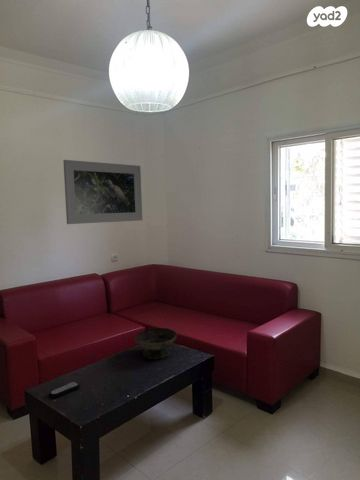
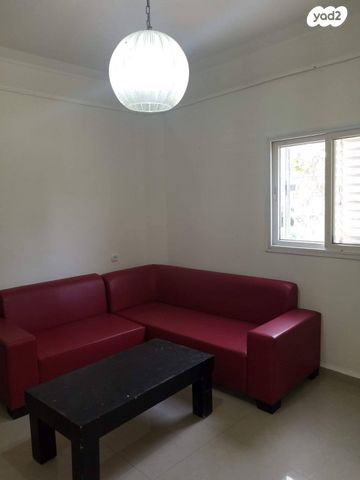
- decorative bowl [134,327,178,360]
- remote control [48,381,81,399]
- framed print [62,159,143,225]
